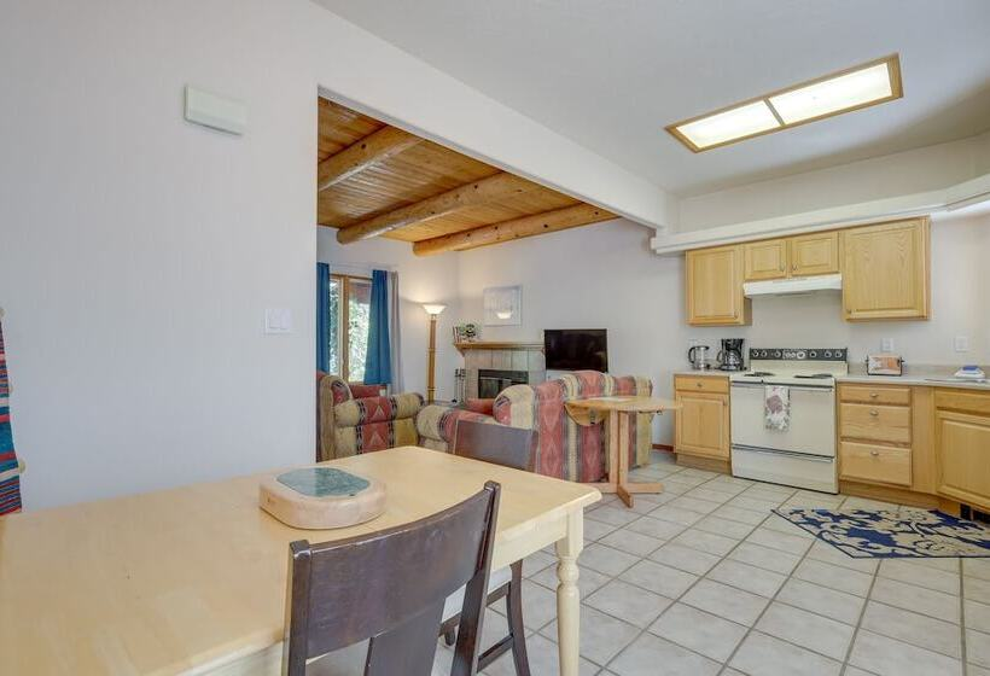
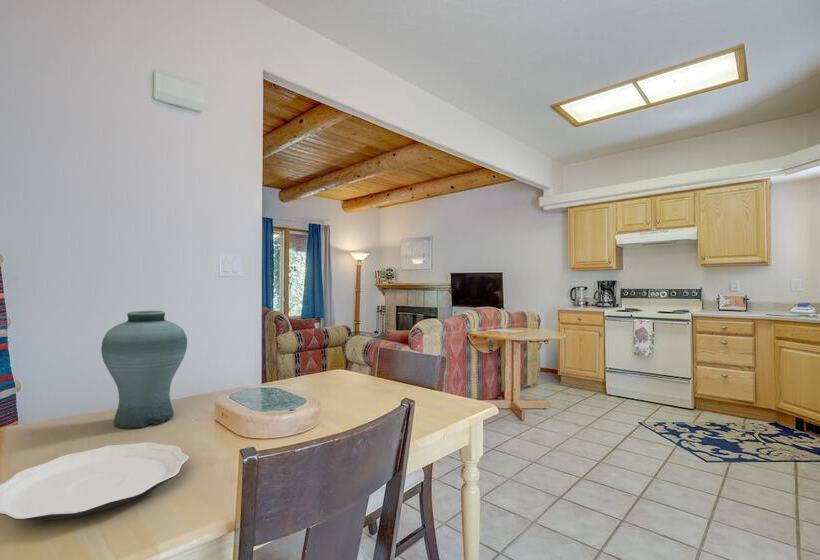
+ plate [0,442,190,522]
+ vase [100,310,188,429]
